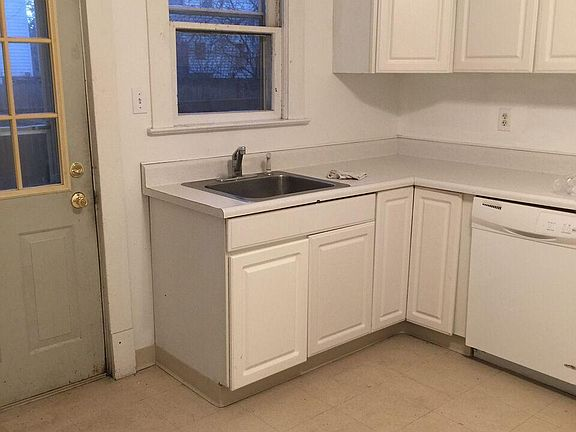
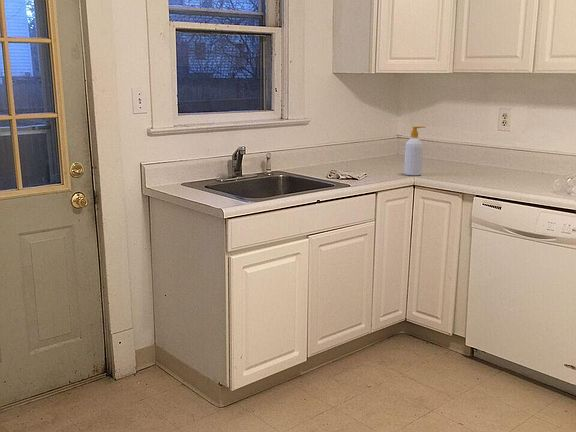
+ soap bottle [403,126,426,176]
